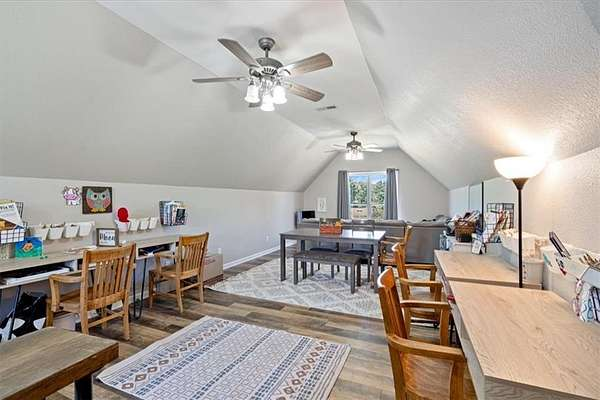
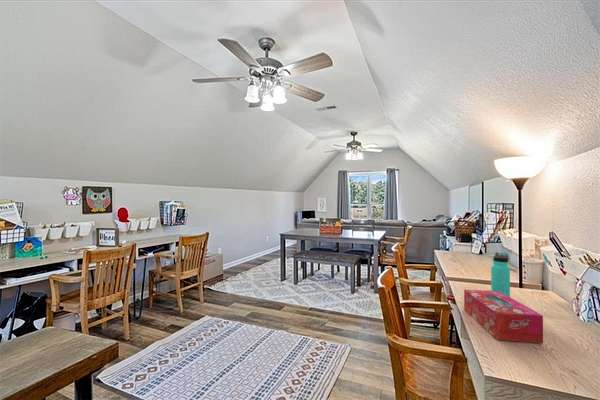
+ thermos bottle [490,251,511,297]
+ tissue box [463,289,544,344]
